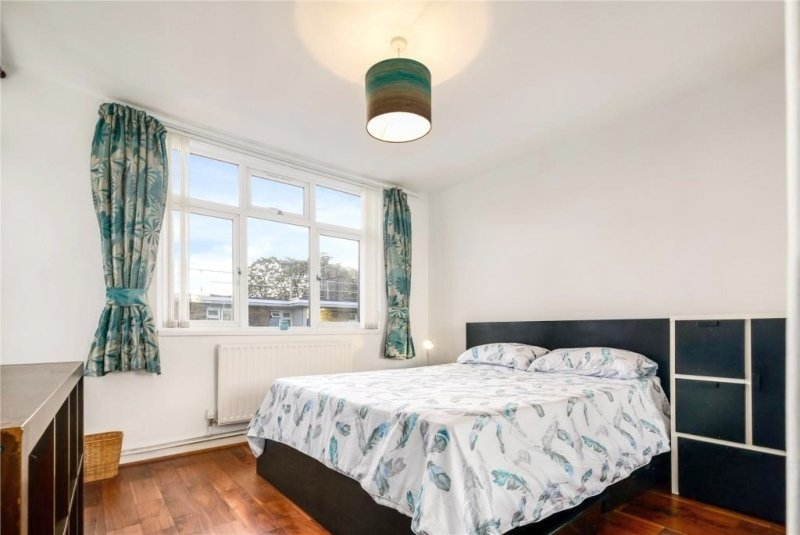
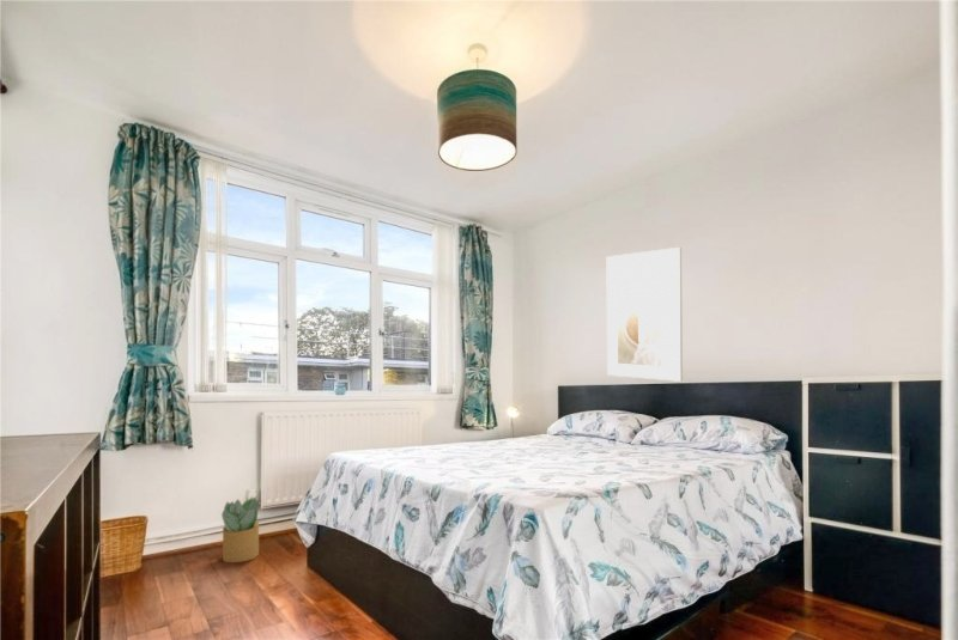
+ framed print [606,246,684,383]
+ potted plant [218,496,261,563]
